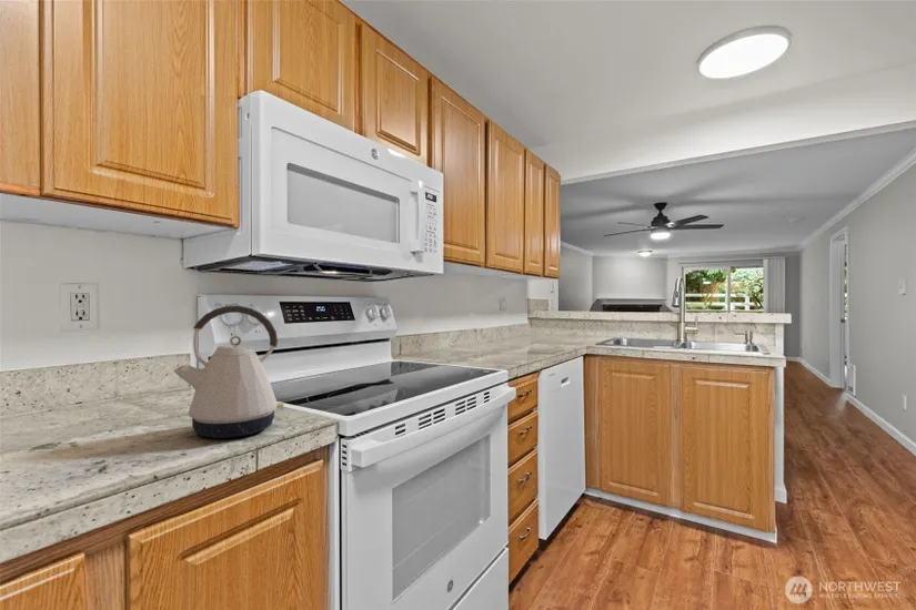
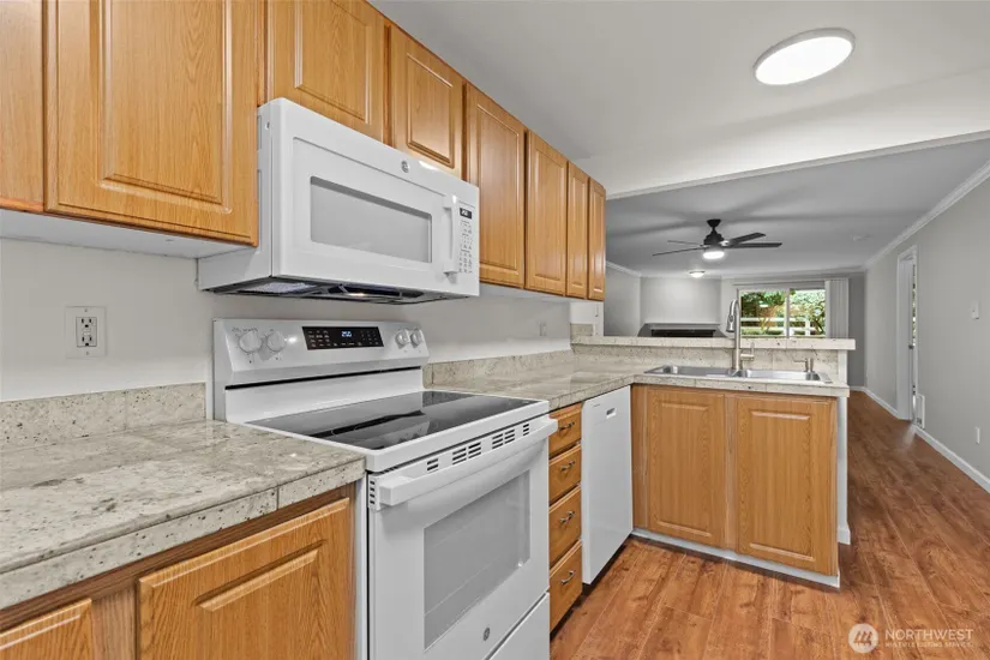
- kettle [172,305,284,439]
